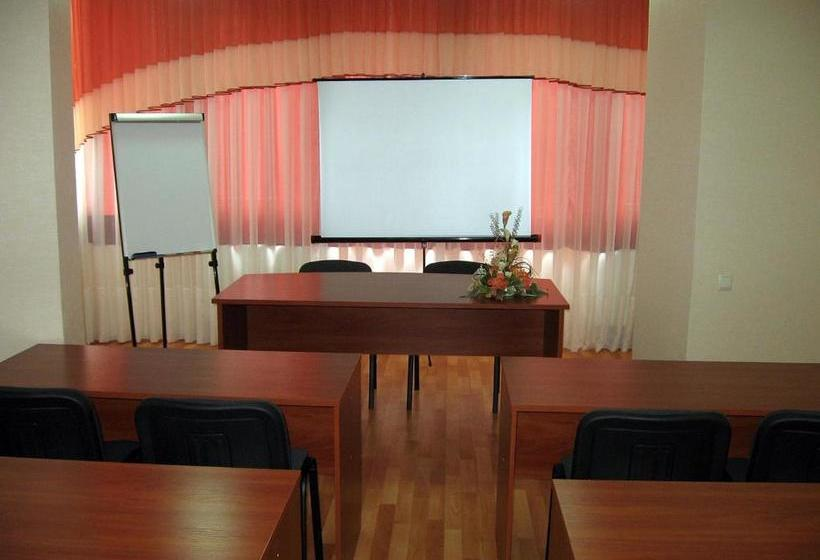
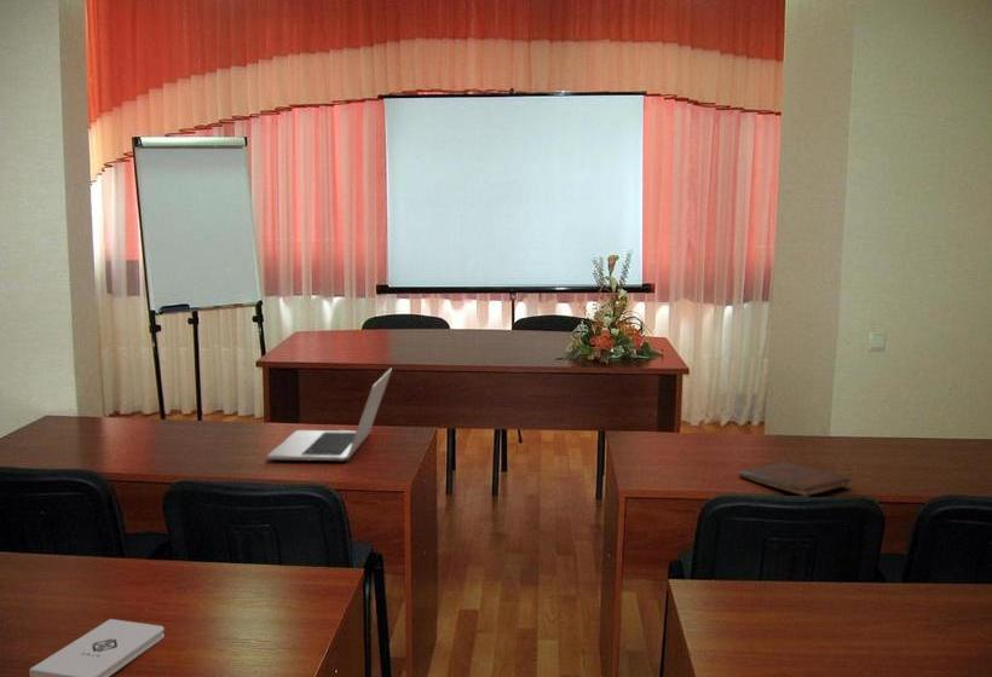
+ book [737,461,855,497]
+ laptop [266,368,393,462]
+ notepad [29,618,166,677]
